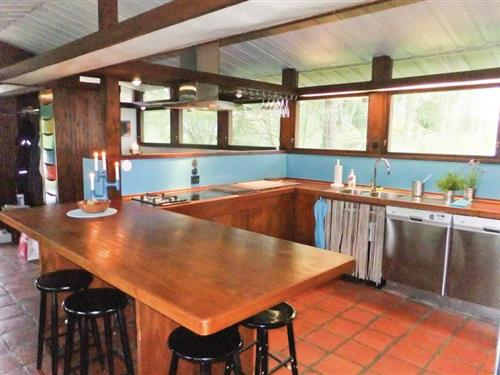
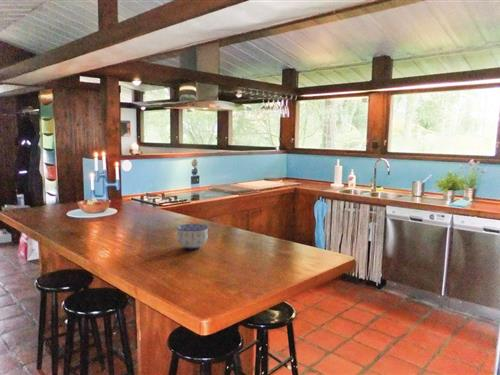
+ bowl [176,223,209,251]
